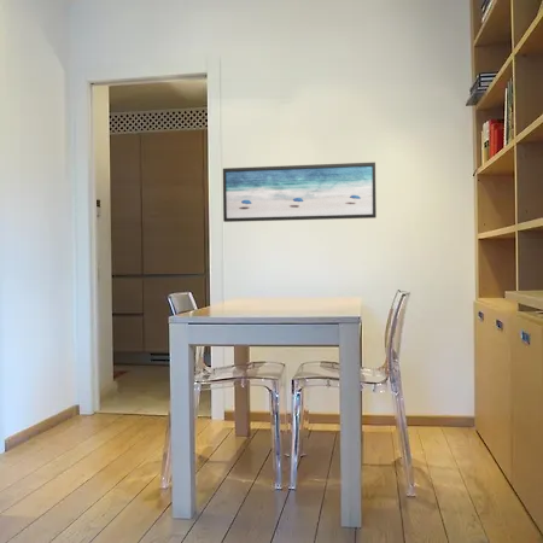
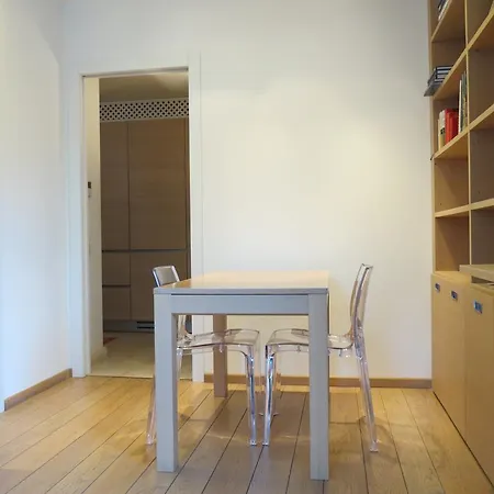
- wall art [222,162,378,223]
